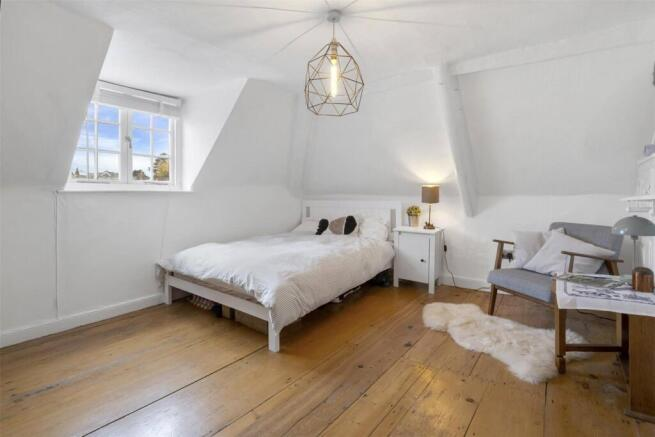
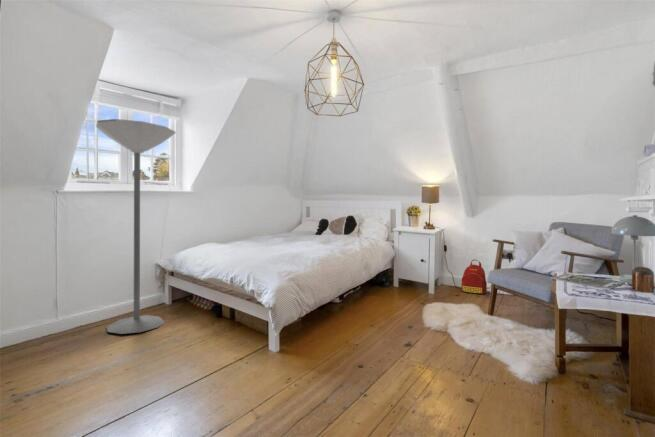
+ floor lamp [95,118,176,335]
+ backpack [460,259,488,295]
